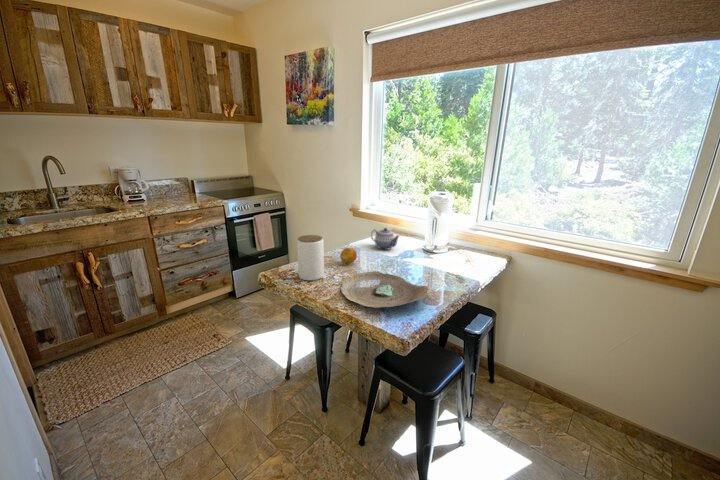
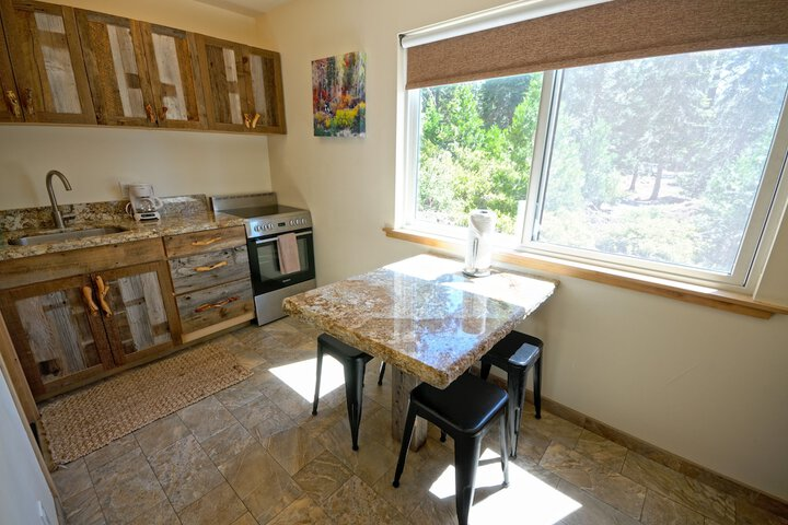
- jar [296,234,325,281]
- decorative bowl [340,270,434,308]
- teapot [370,227,400,251]
- fruit [339,247,358,265]
